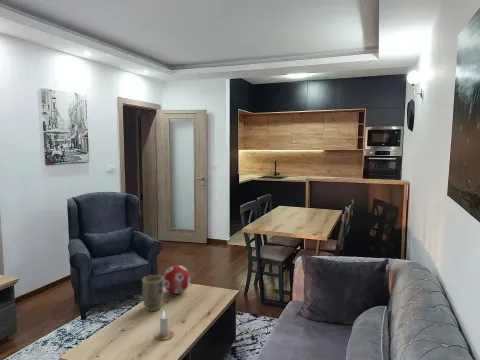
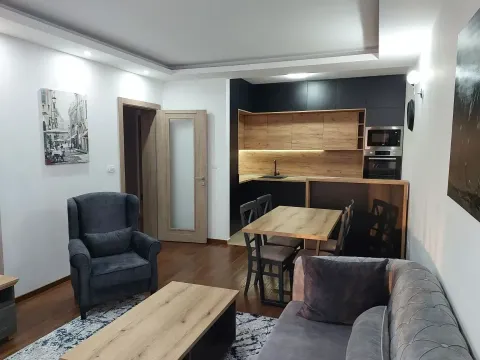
- candle [154,309,175,341]
- plant pot [141,274,165,312]
- decorative ball [162,264,191,294]
